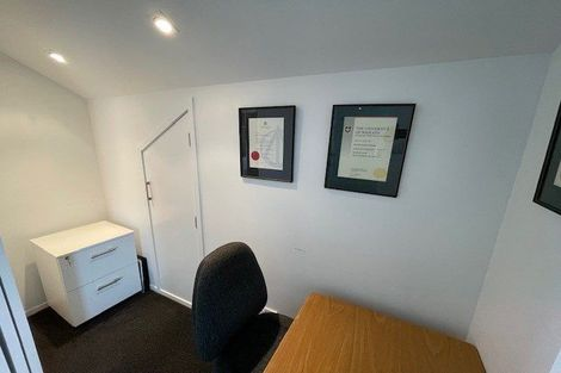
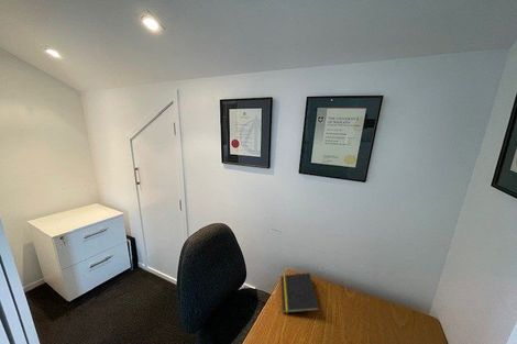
+ notepad [280,271,320,314]
